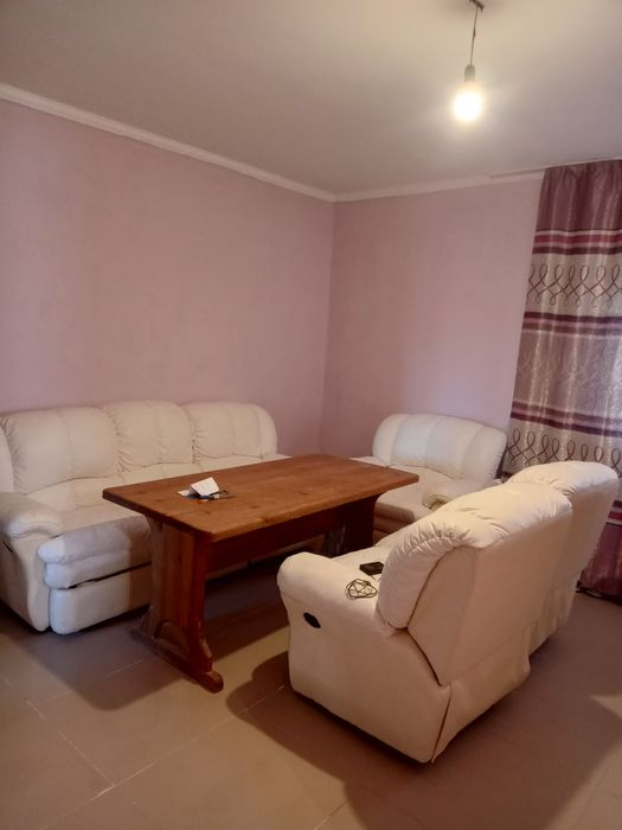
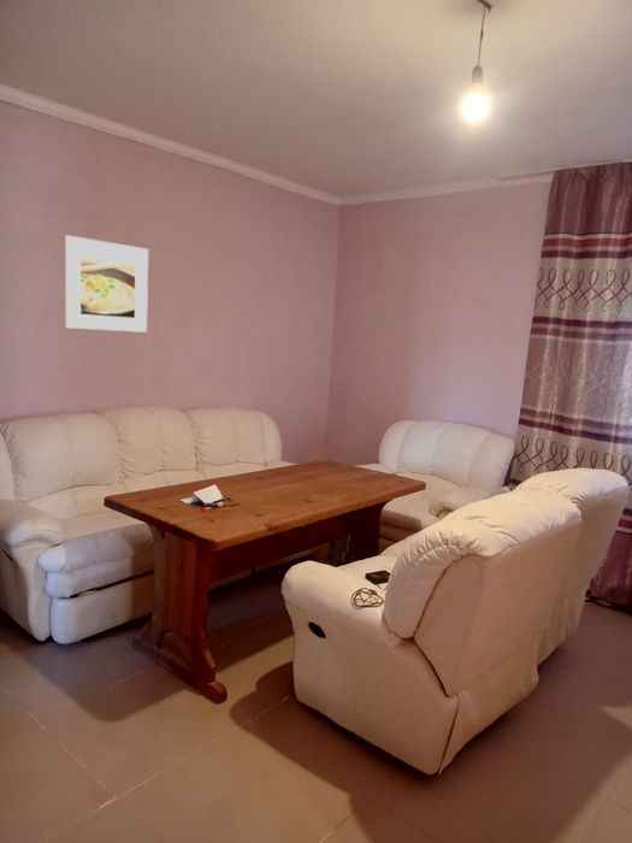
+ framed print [64,234,149,334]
